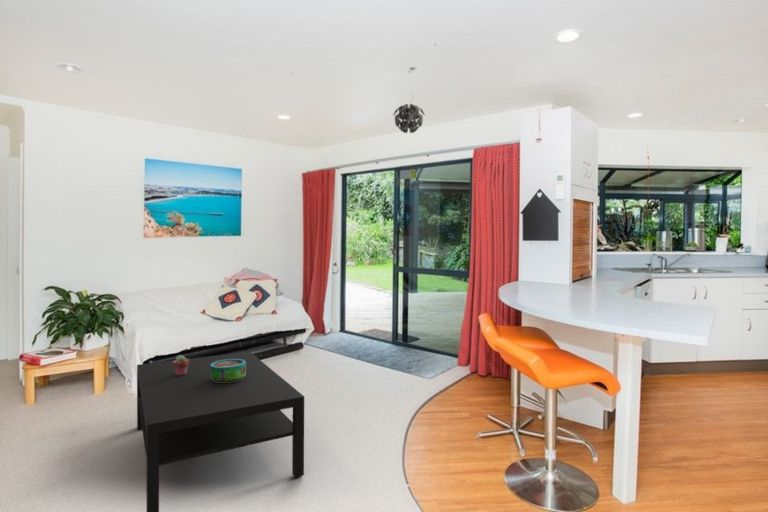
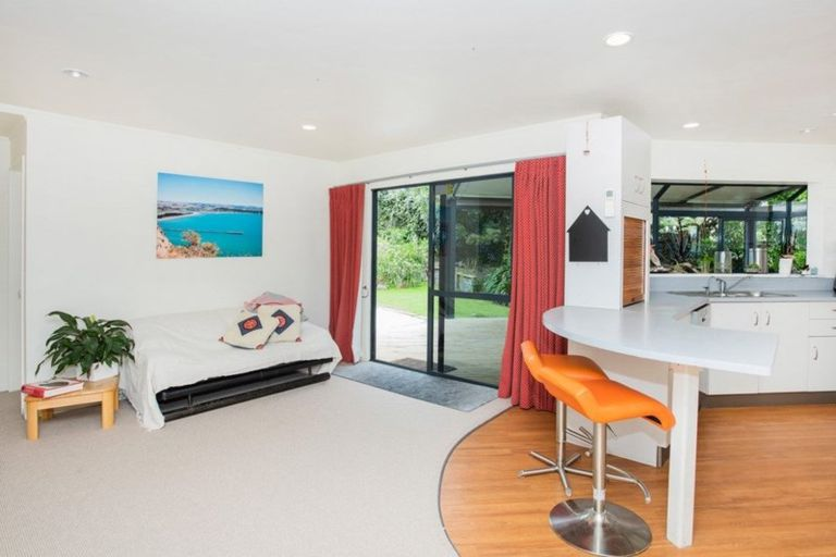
- decorative bowl [210,359,246,383]
- pendant light [392,66,426,134]
- potted succulent [173,354,189,376]
- coffee table [136,351,305,512]
